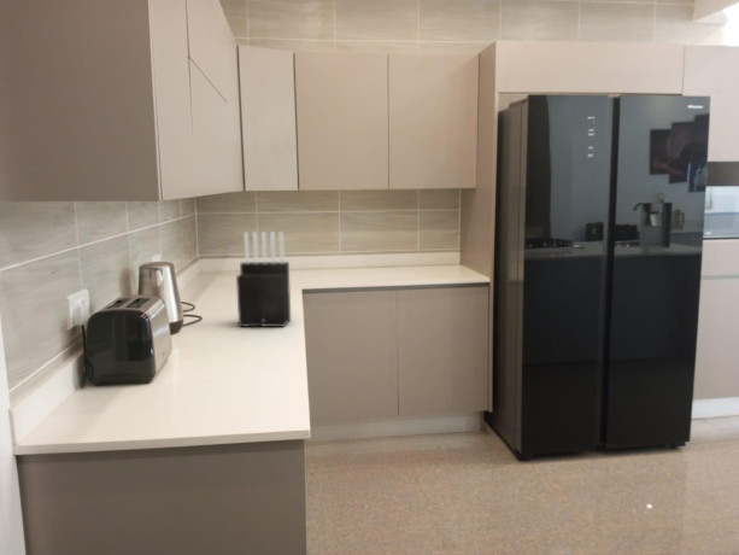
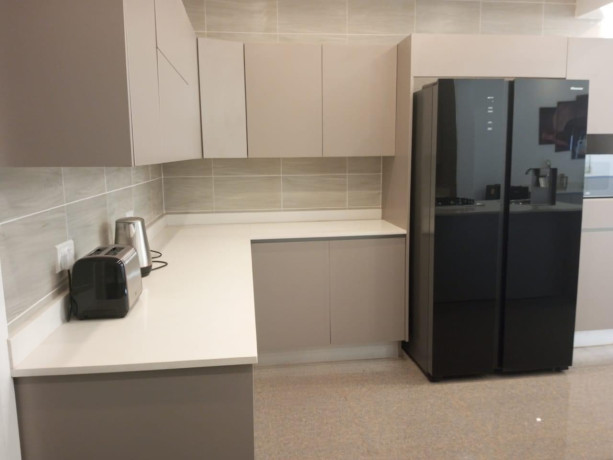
- knife block [235,230,292,328]
